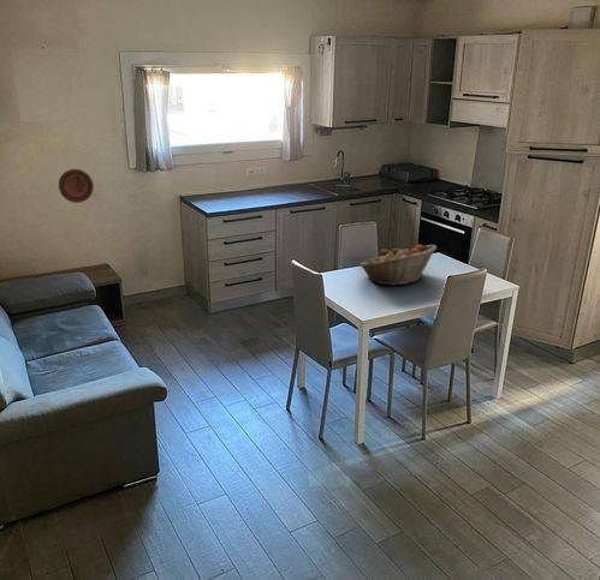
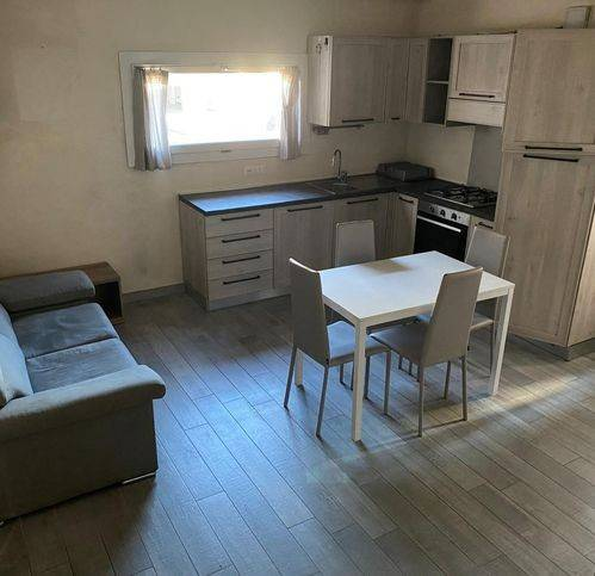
- decorative plate [58,168,95,204]
- fruit basket [360,244,438,286]
